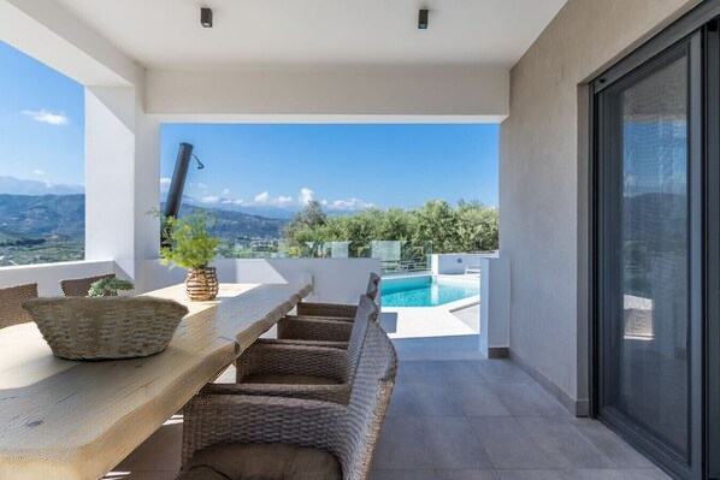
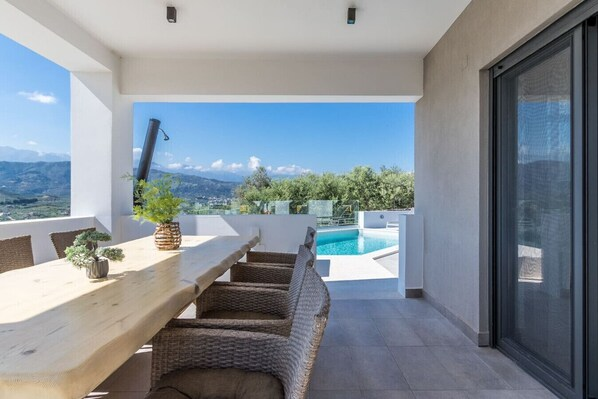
- fruit basket [20,294,191,362]
